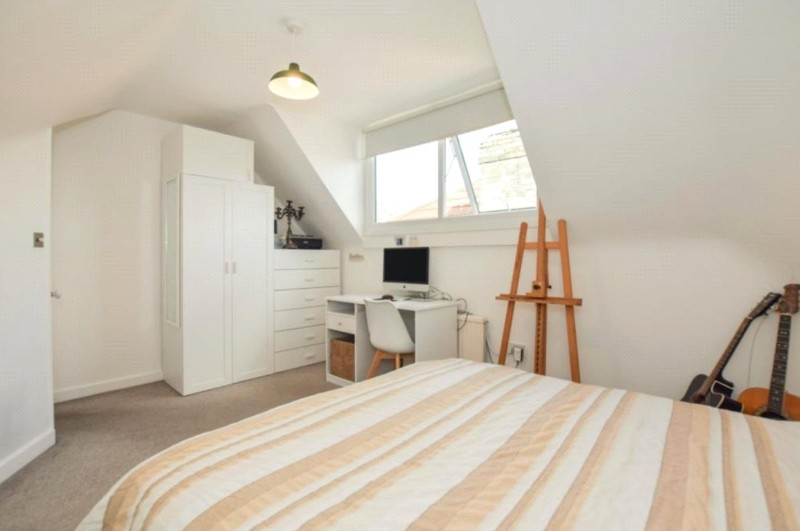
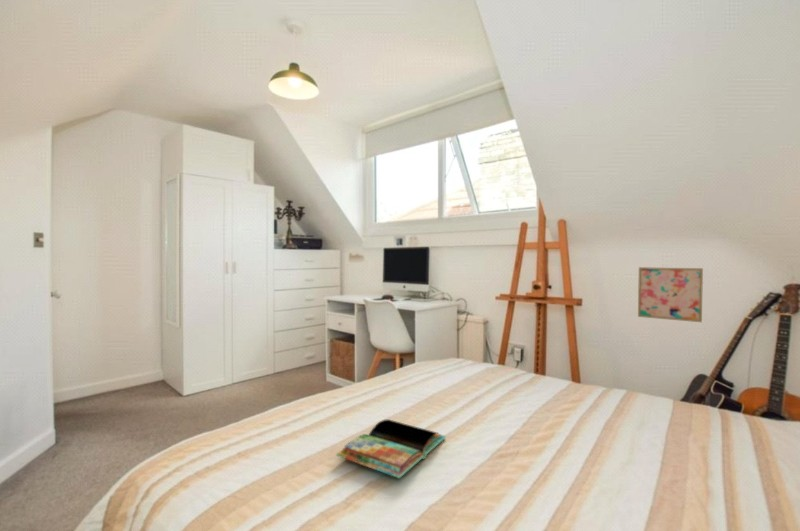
+ book [335,418,447,479]
+ wall art [637,266,704,323]
